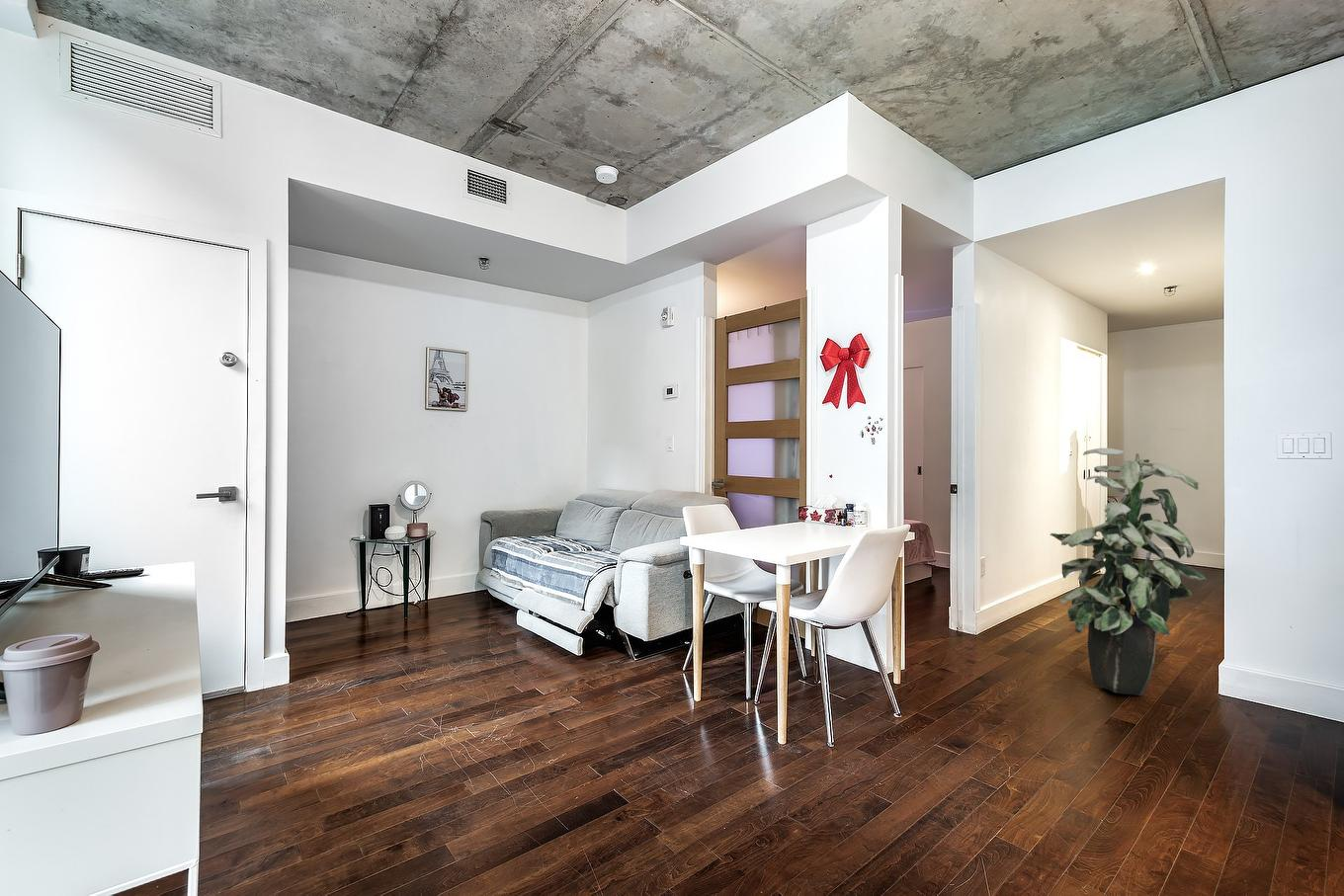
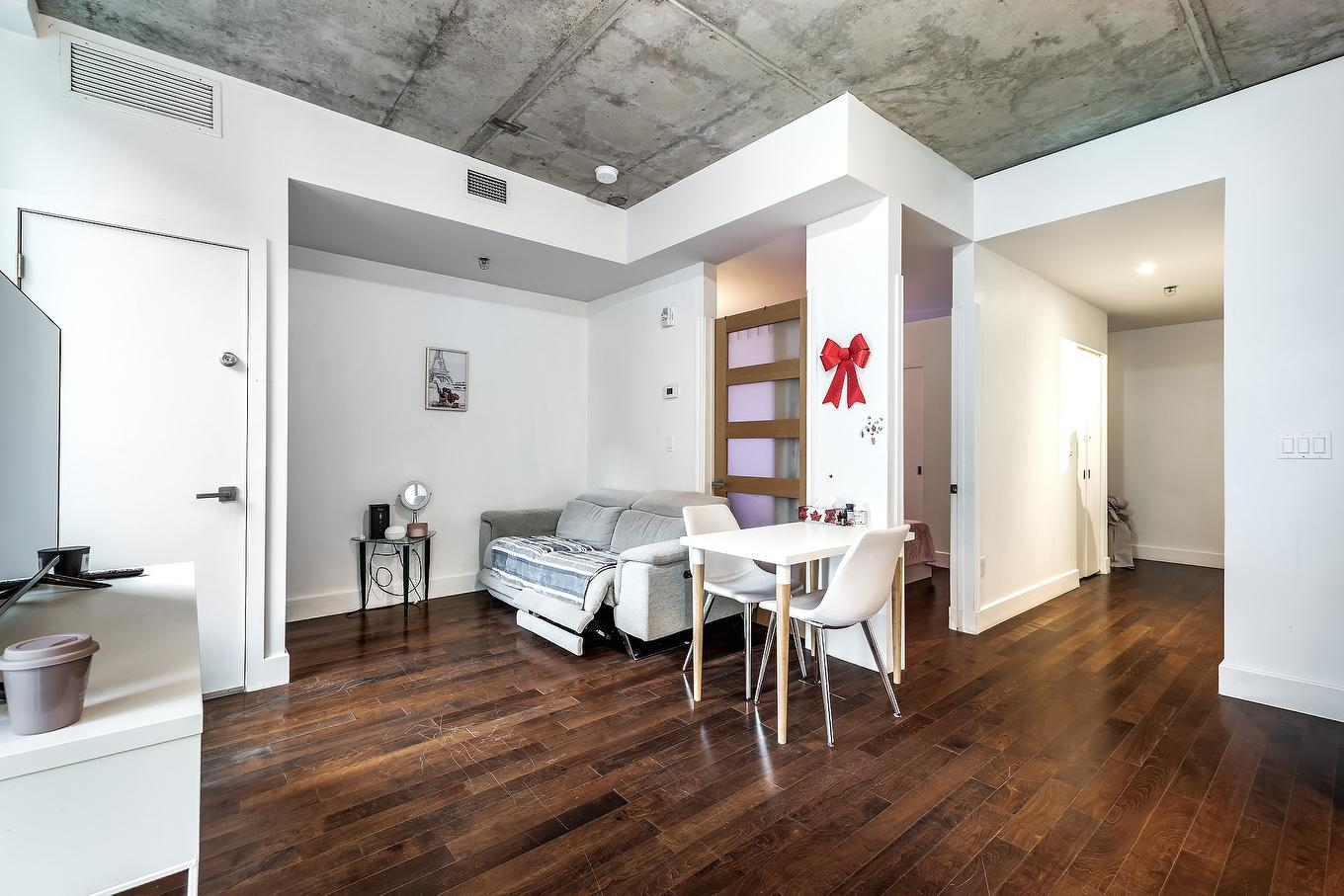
- indoor plant [1049,448,1209,696]
